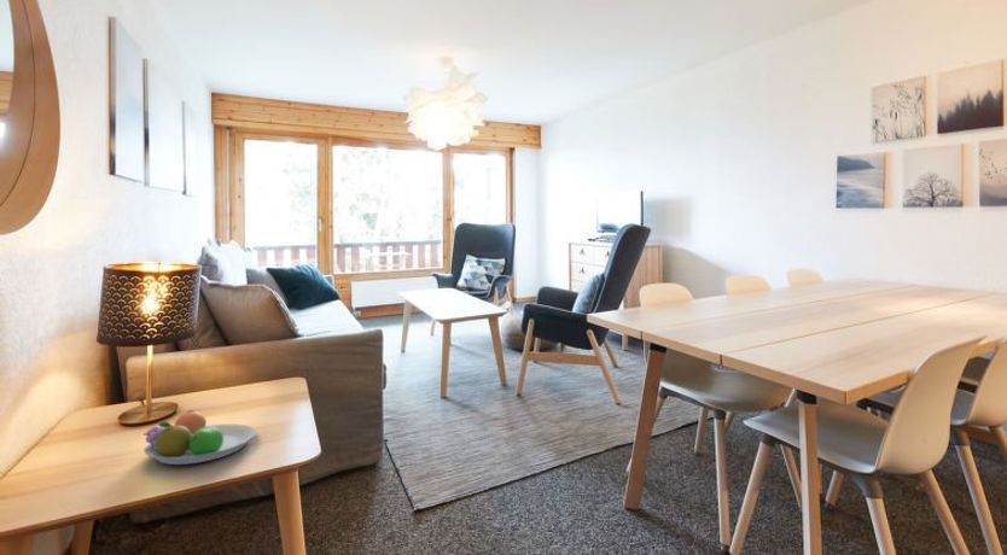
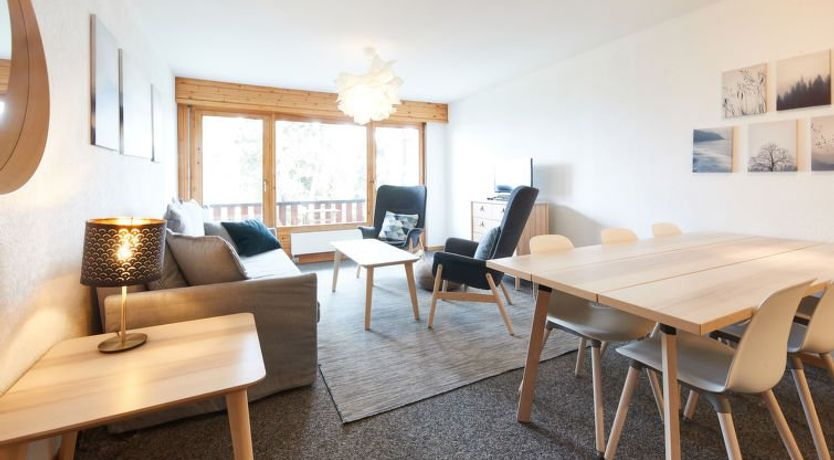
- fruit bowl [142,409,257,466]
